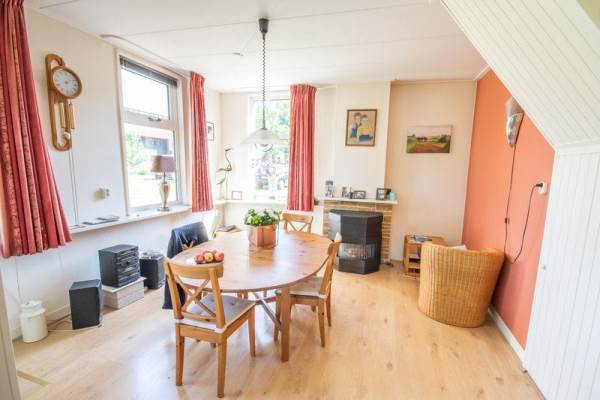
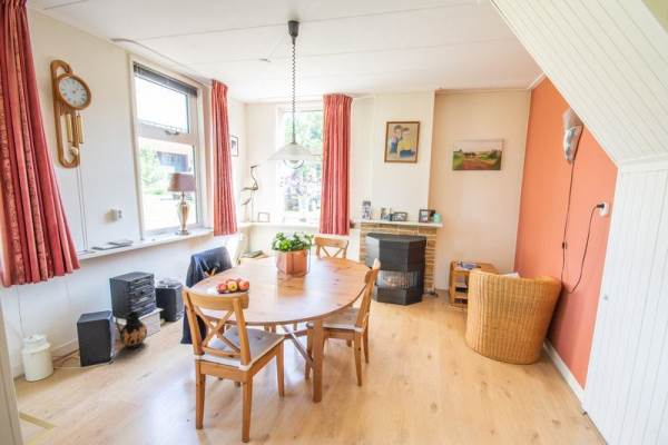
+ ceramic jug [115,309,148,349]
